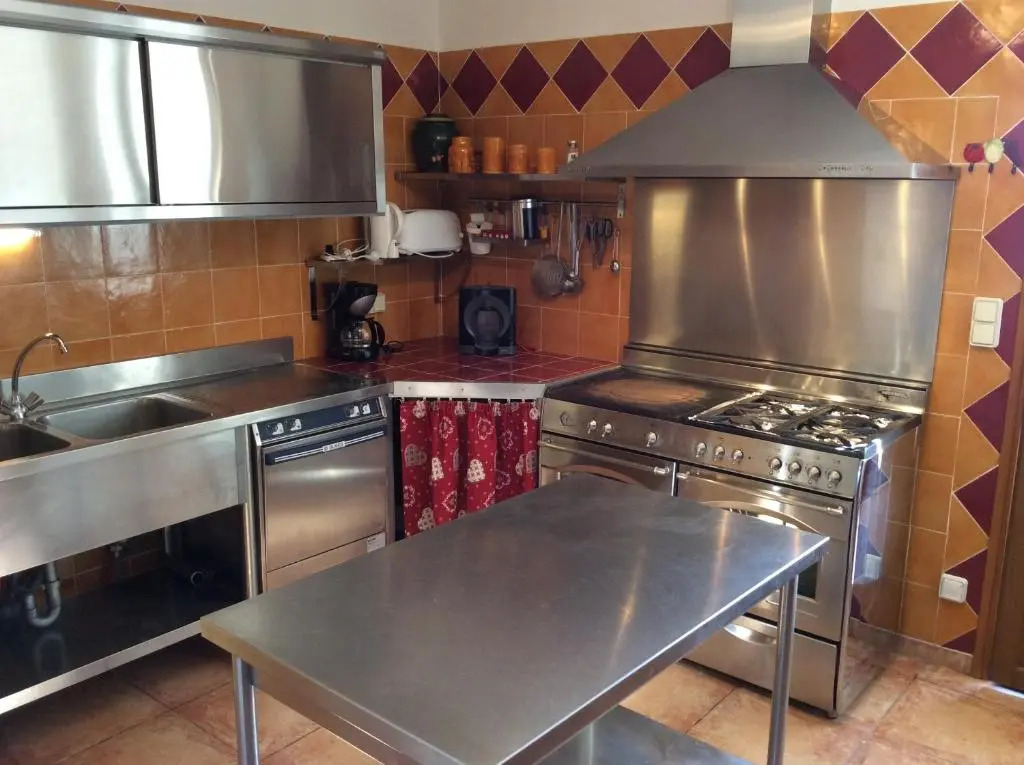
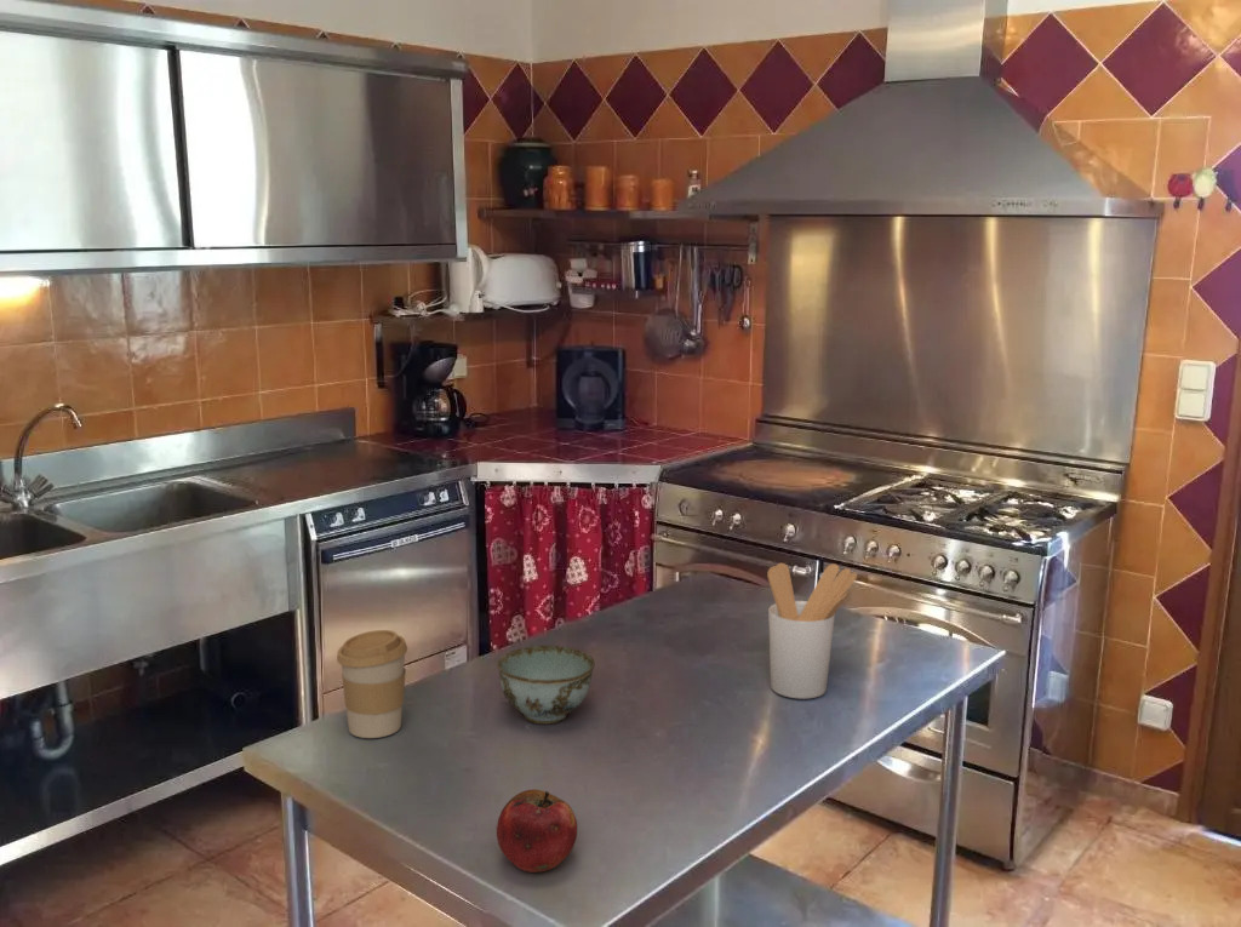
+ utensil holder [766,562,858,700]
+ fruit [496,788,578,874]
+ bowl [496,645,596,725]
+ coffee cup [336,629,408,739]
